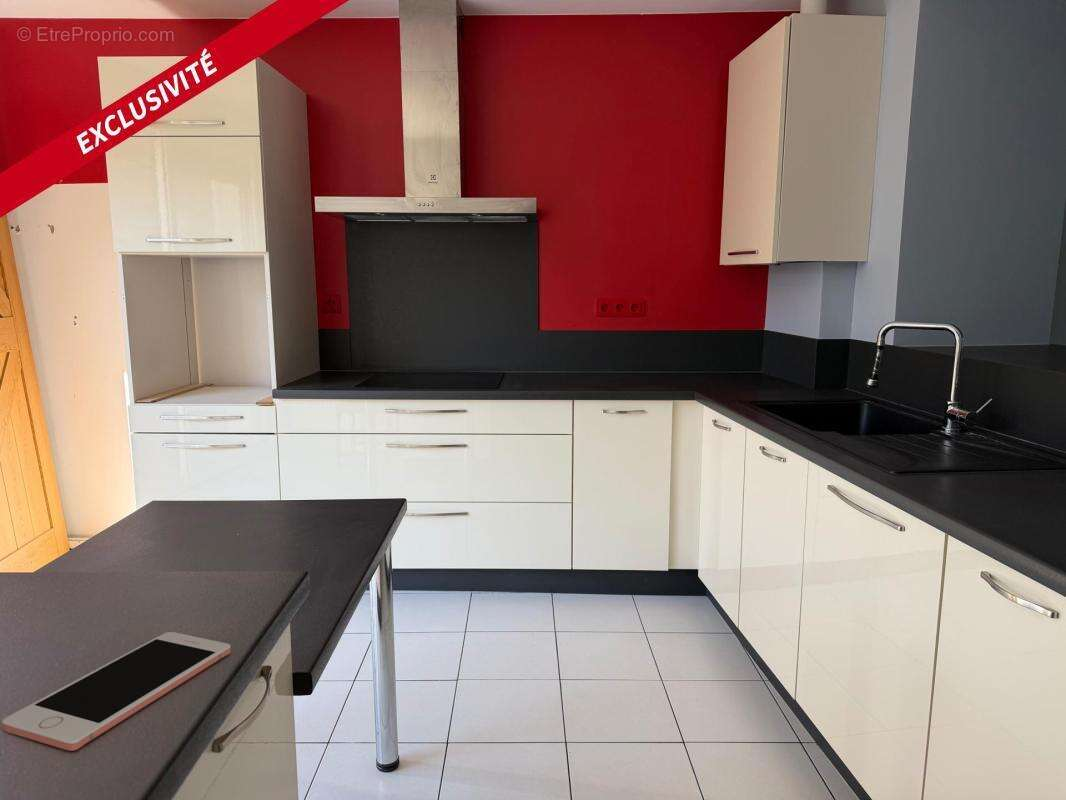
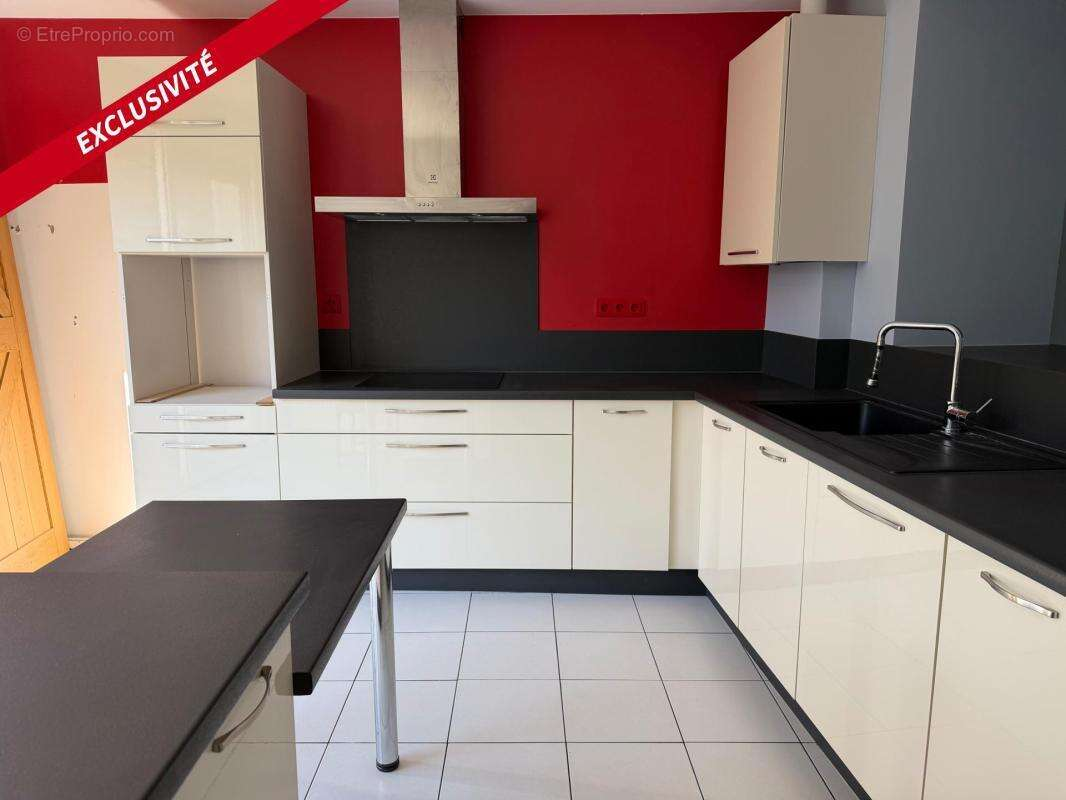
- cell phone [1,631,232,752]
